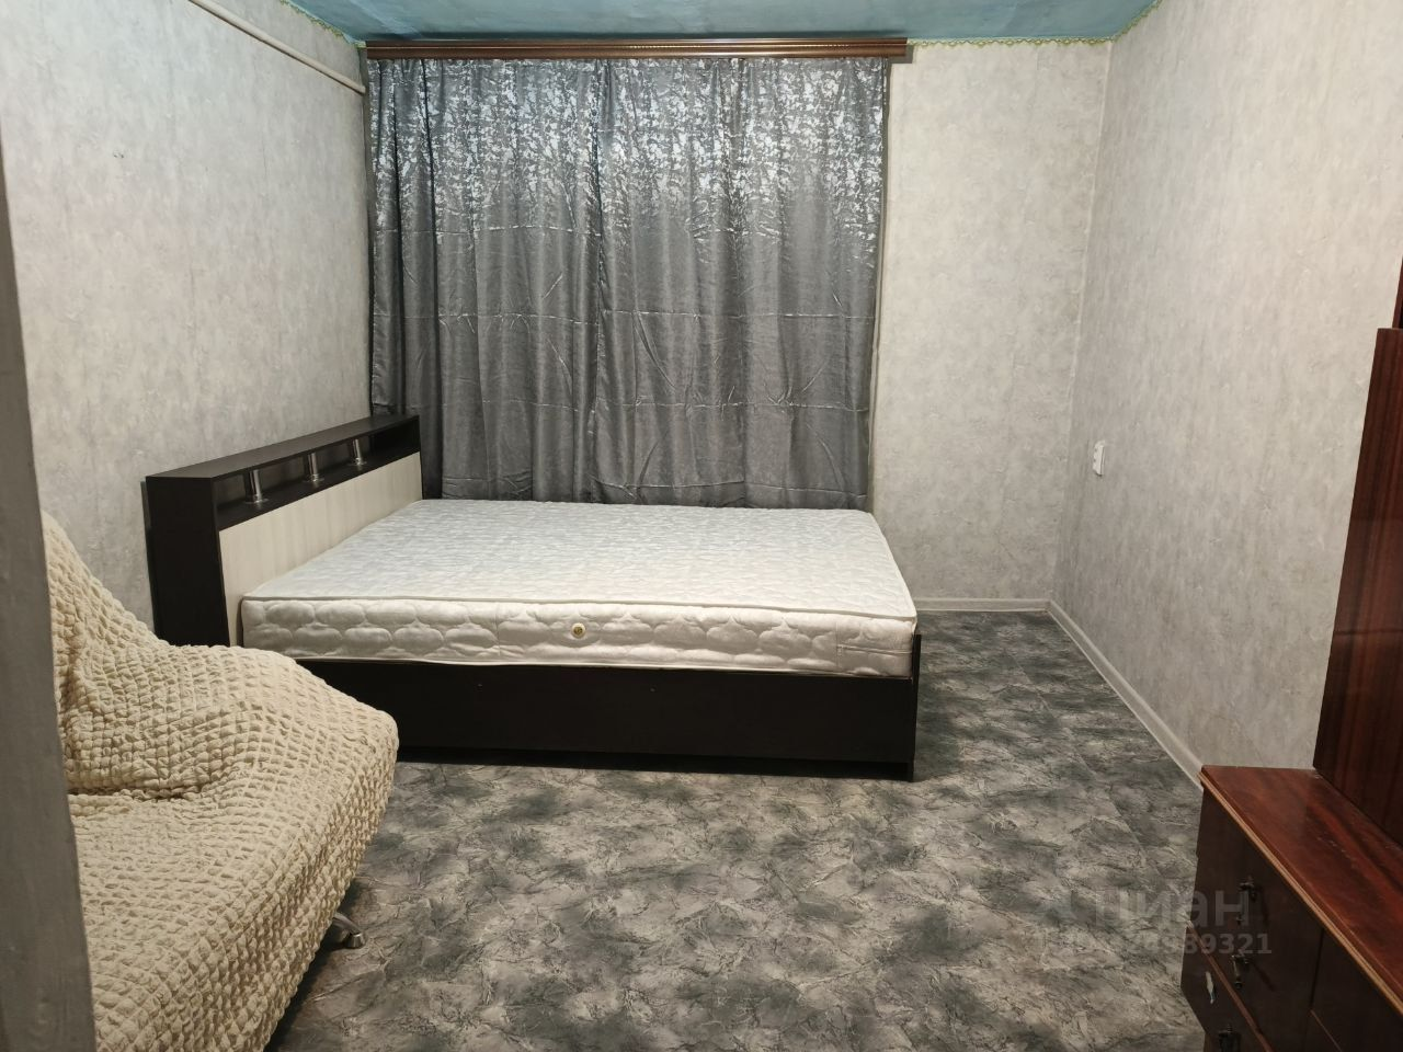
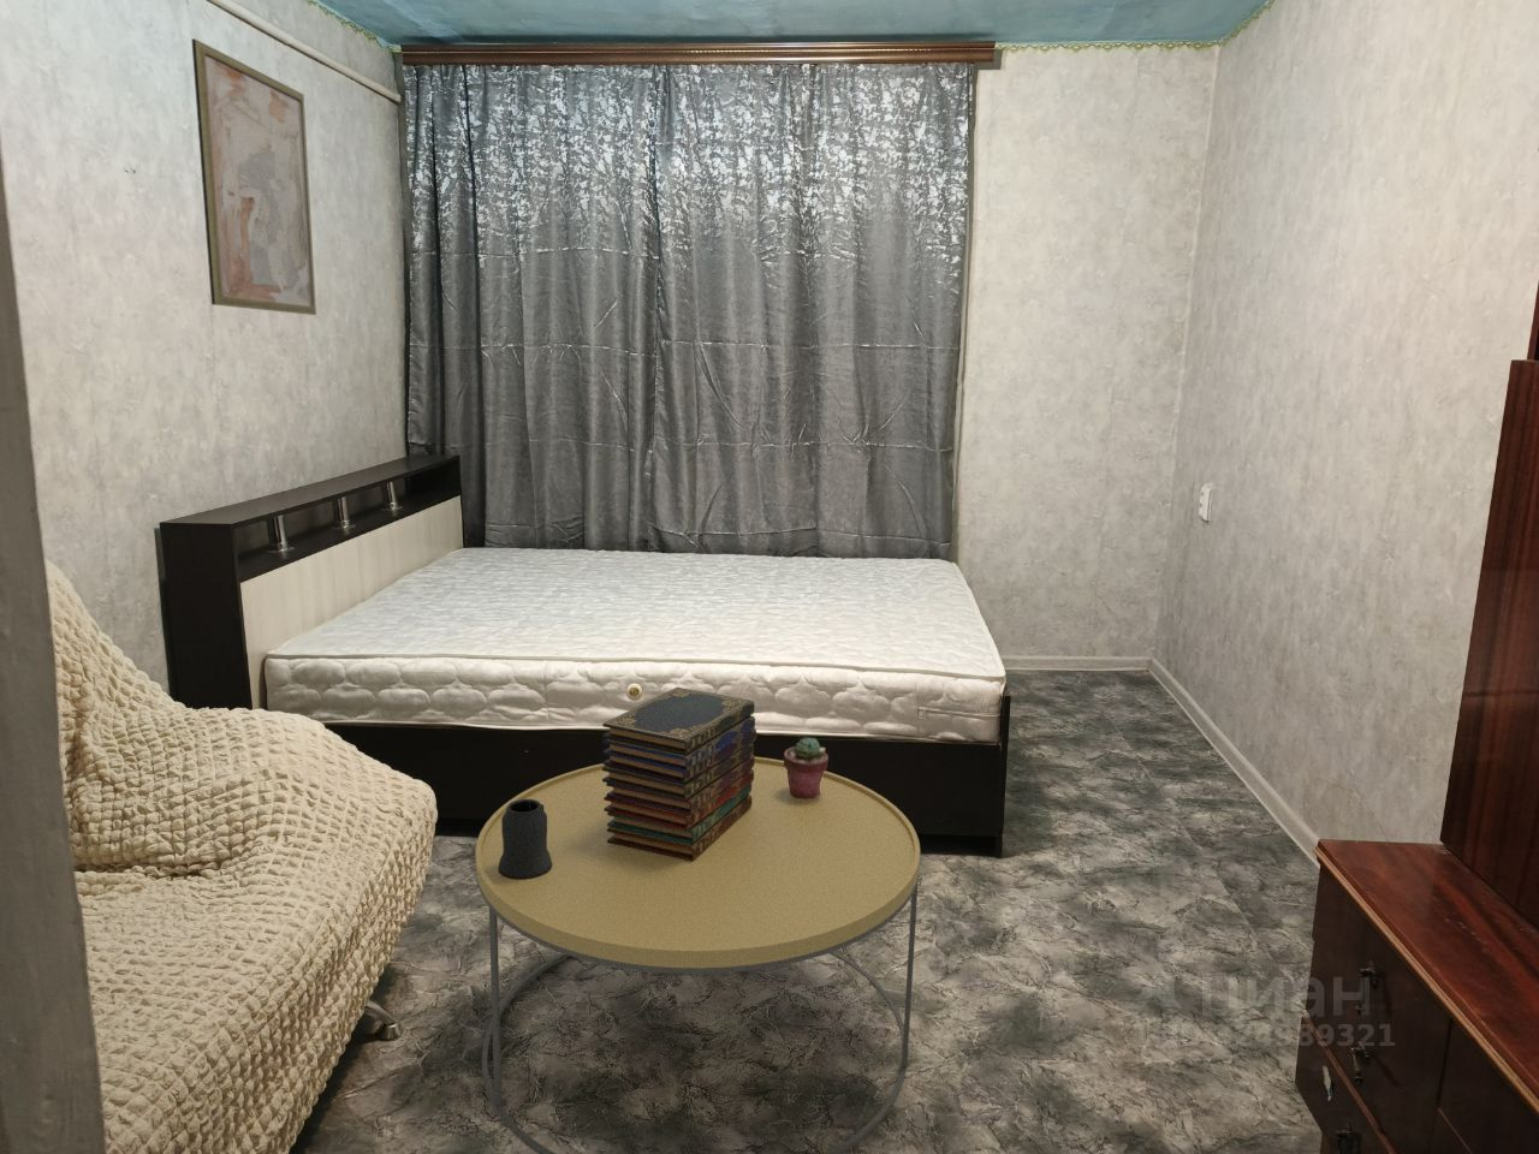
+ wall art [190,38,317,316]
+ potted succulent [783,737,830,798]
+ coffee table [474,756,921,1154]
+ mug [498,799,551,880]
+ book stack [601,686,757,862]
